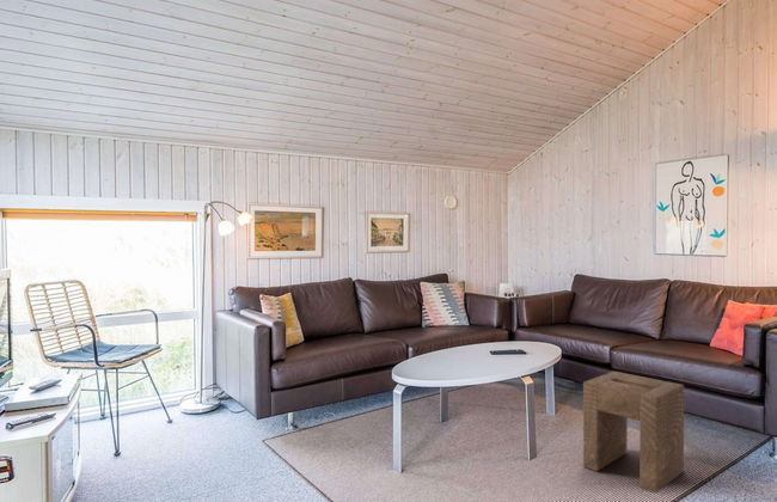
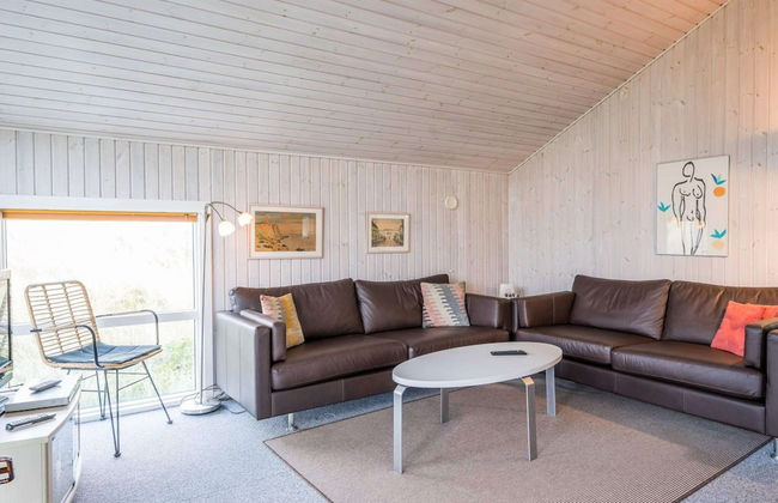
- stool [582,371,685,494]
